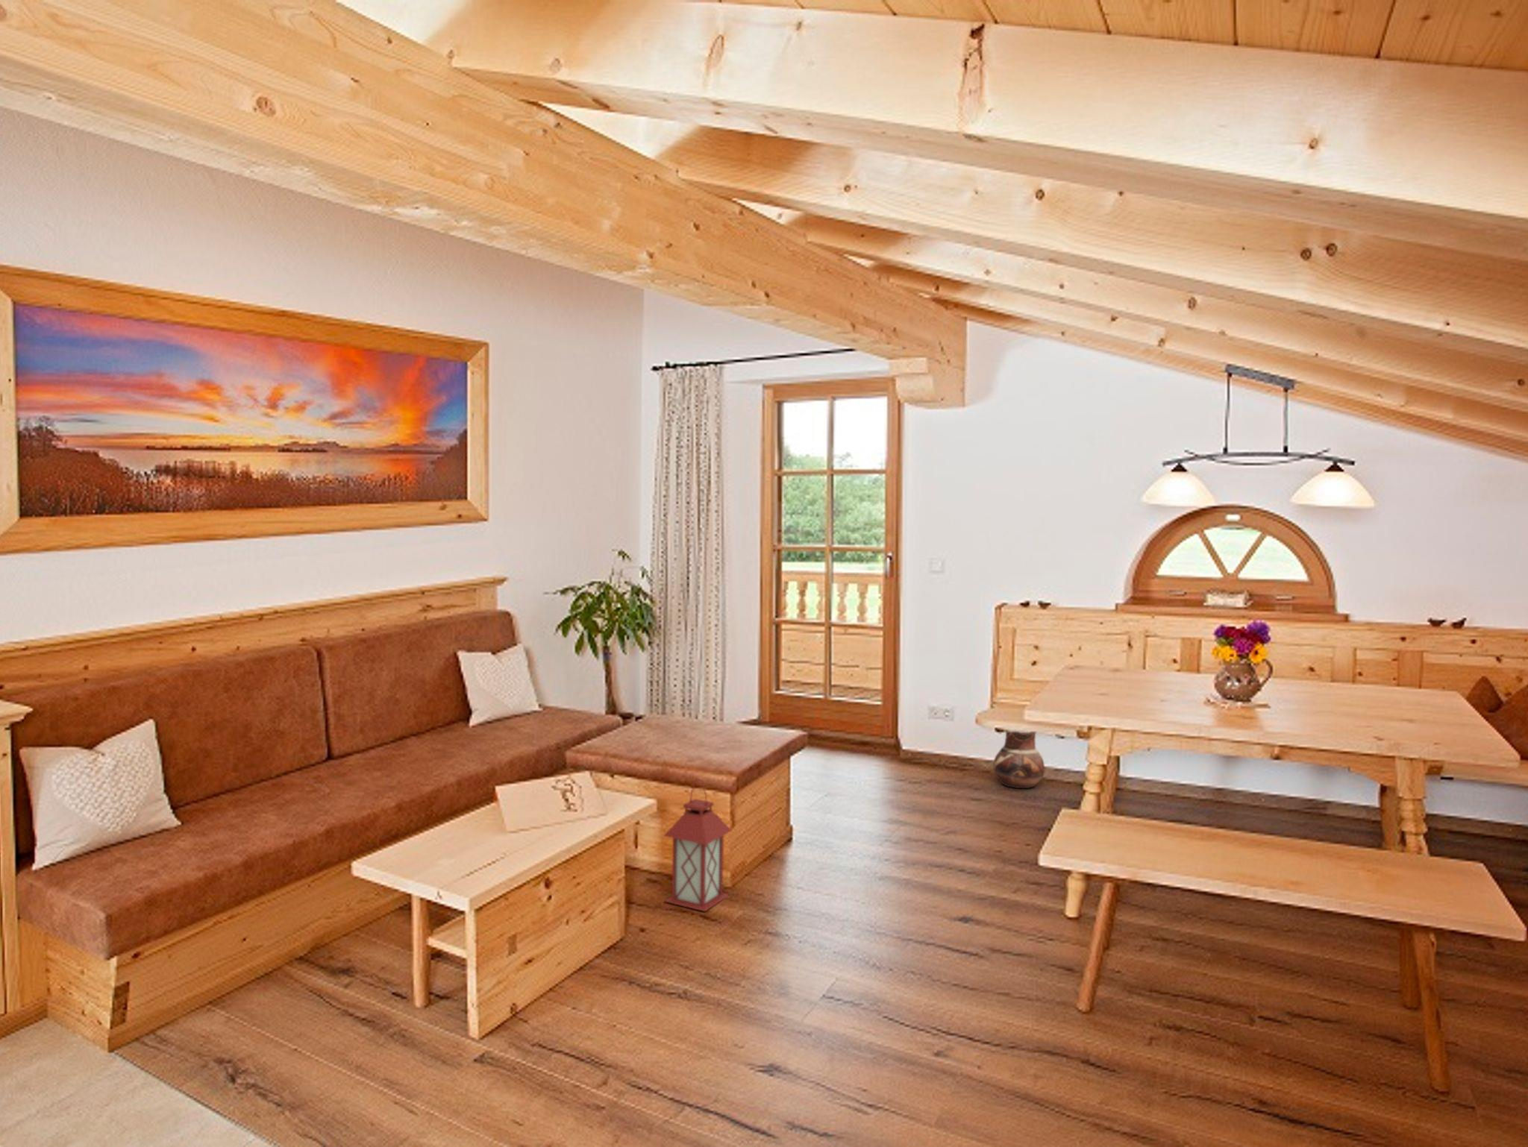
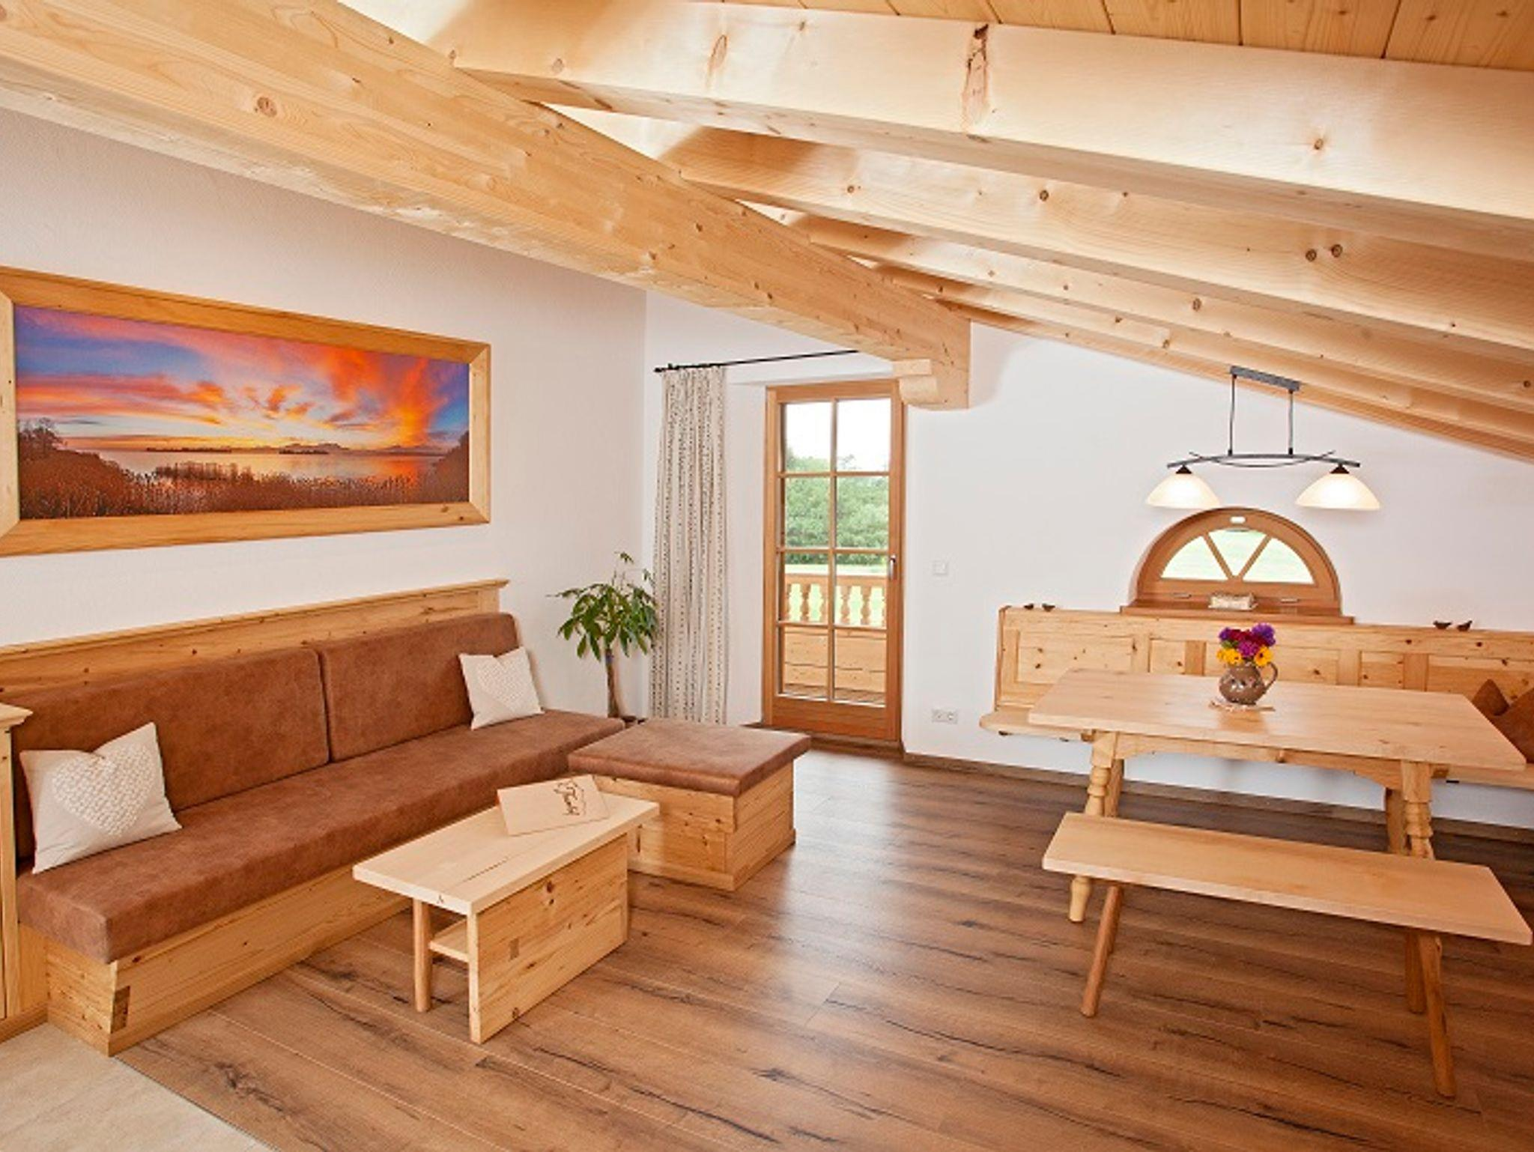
- ceramic pot [992,731,1045,789]
- lantern [663,778,734,912]
